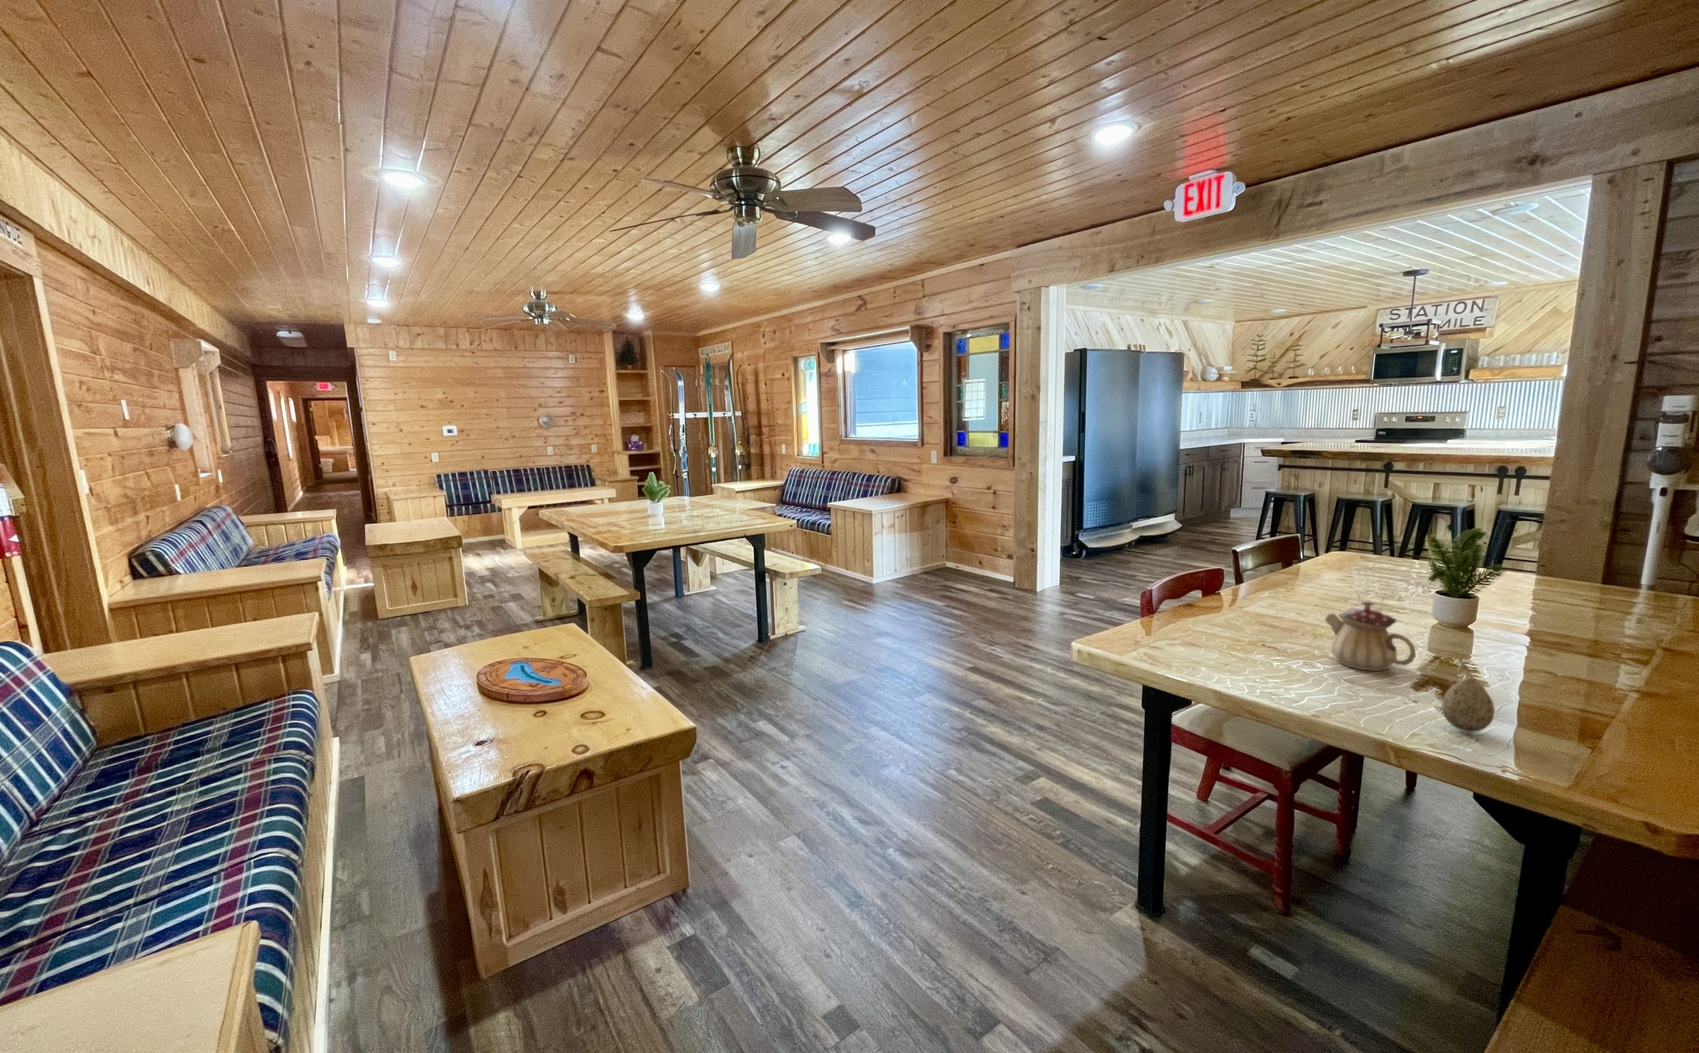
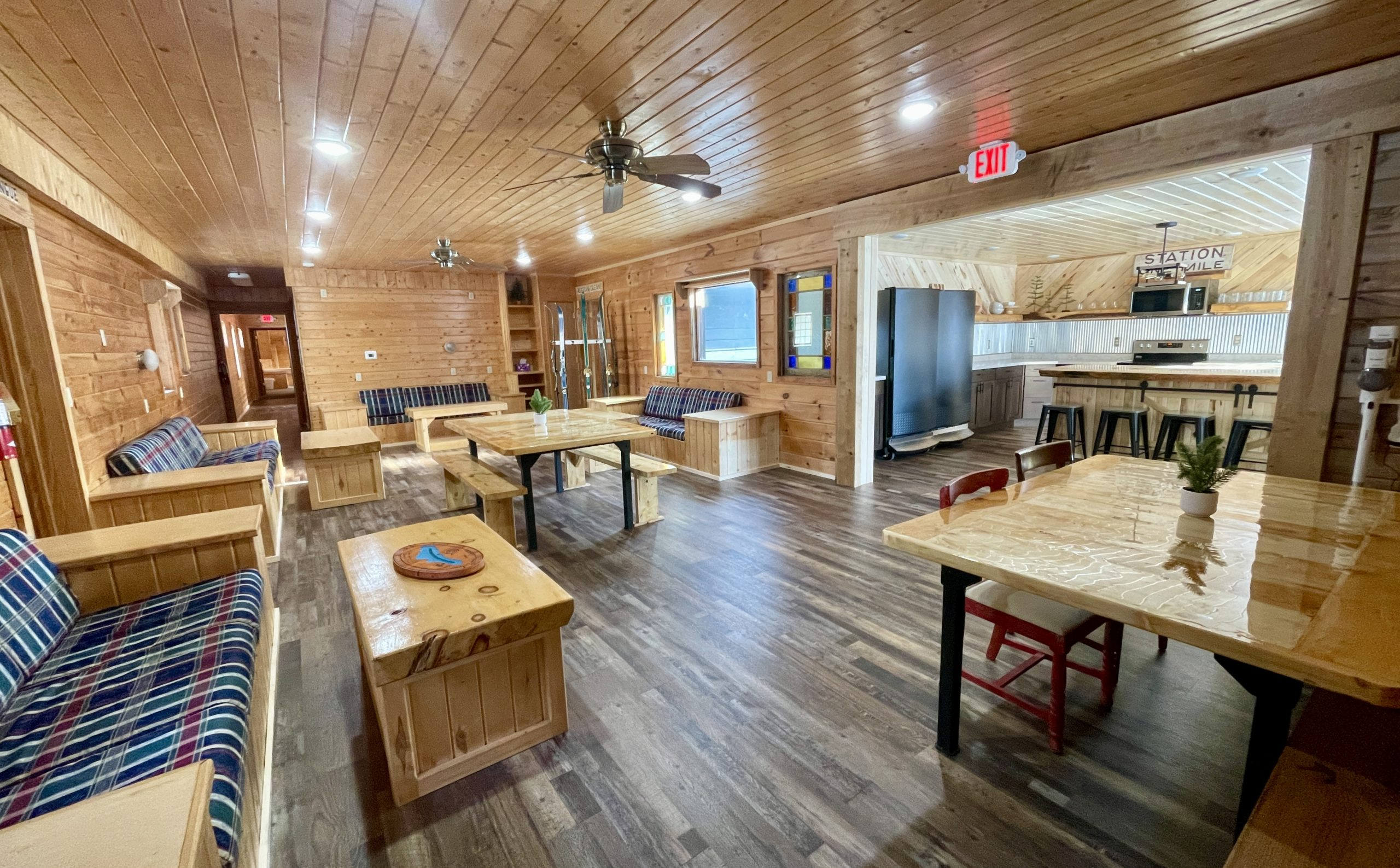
- decorative egg [1441,677,1495,733]
- teapot [1324,599,1417,672]
